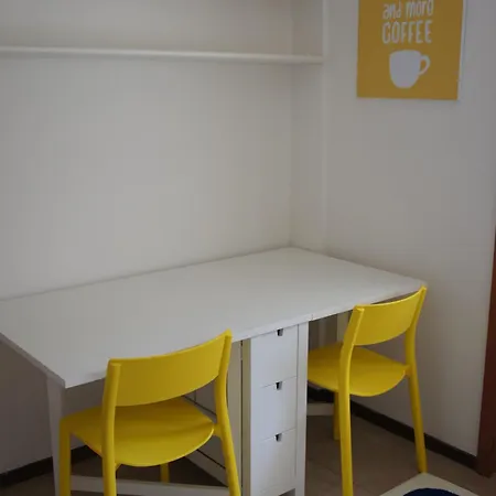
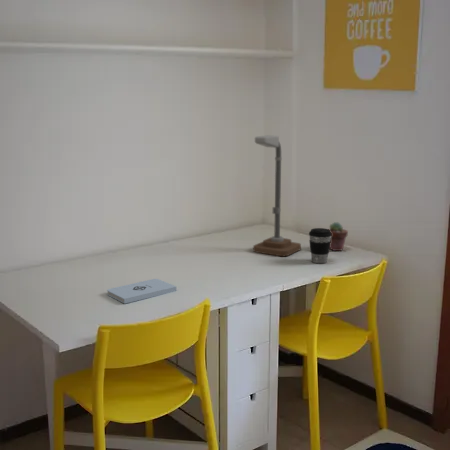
+ desk lamp [252,134,302,257]
+ potted succulent [328,221,349,252]
+ notepad [106,278,177,305]
+ coffee cup [308,227,332,264]
